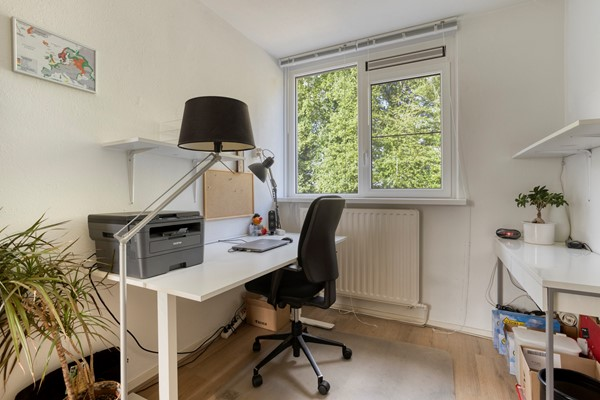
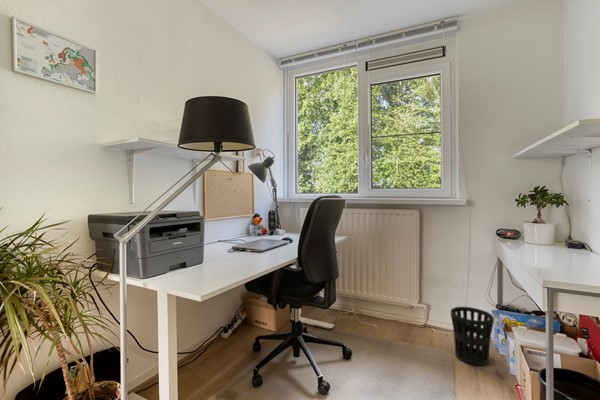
+ wastebasket [450,306,495,367]
